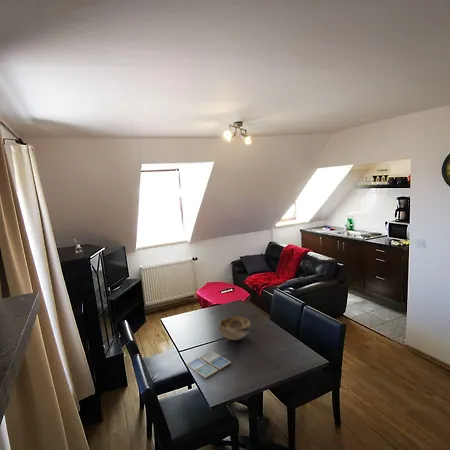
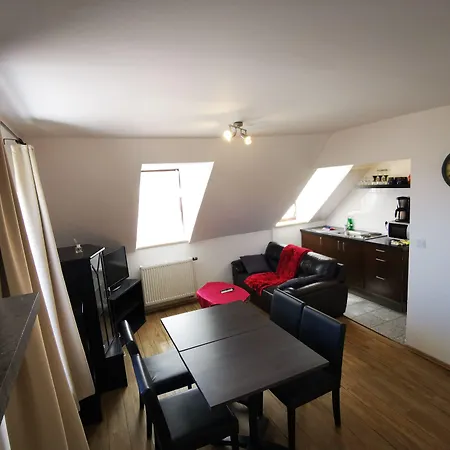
- decorative bowl [218,316,251,341]
- drink coaster [185,350,232,379]
